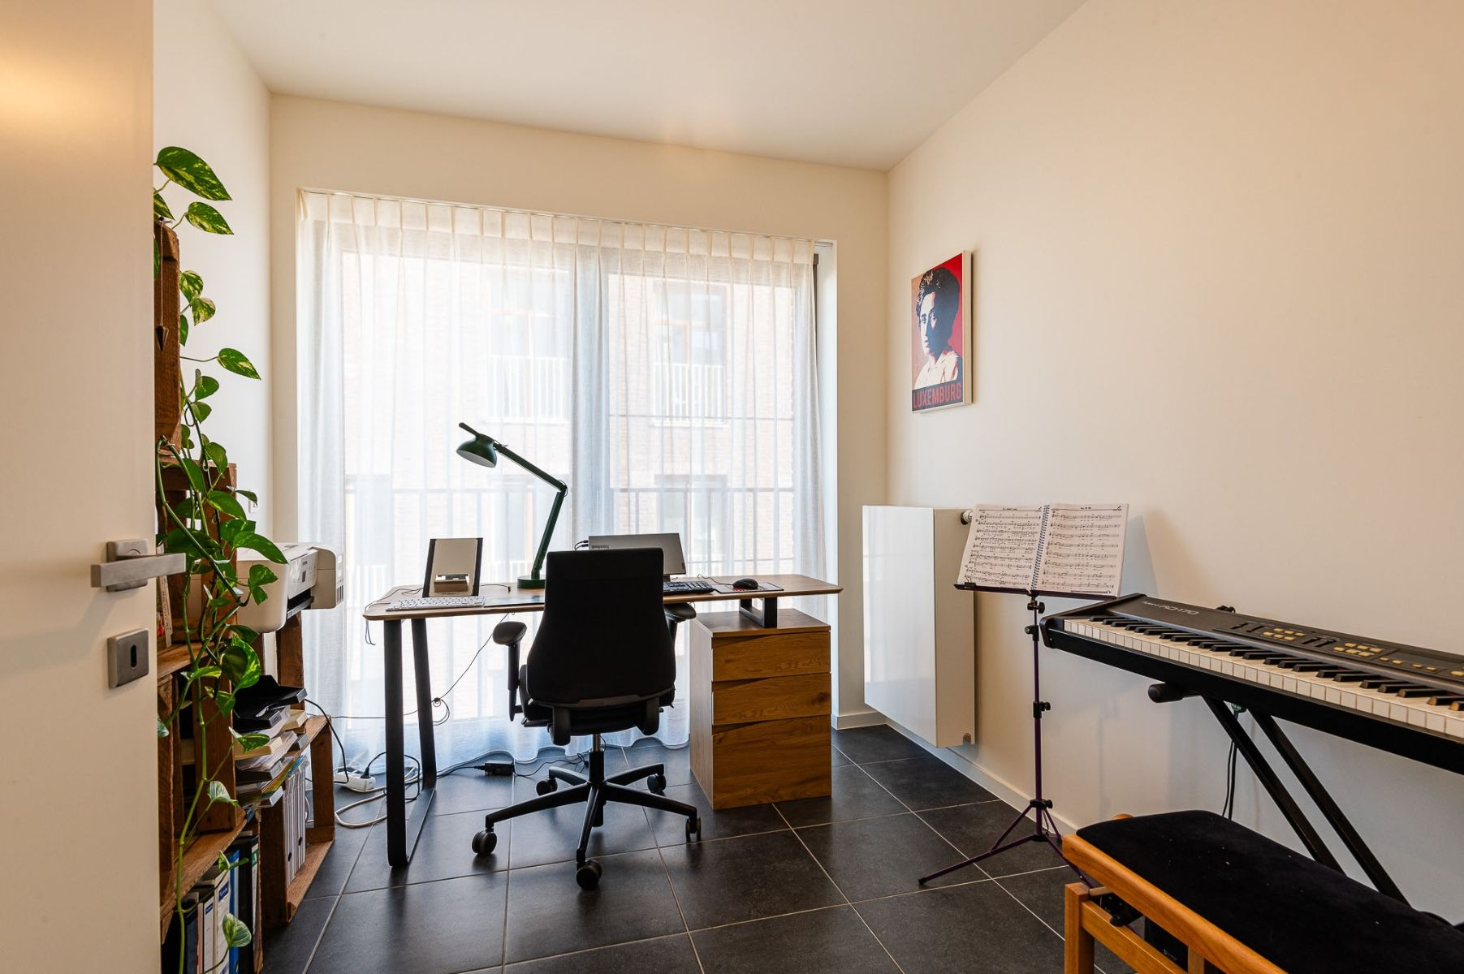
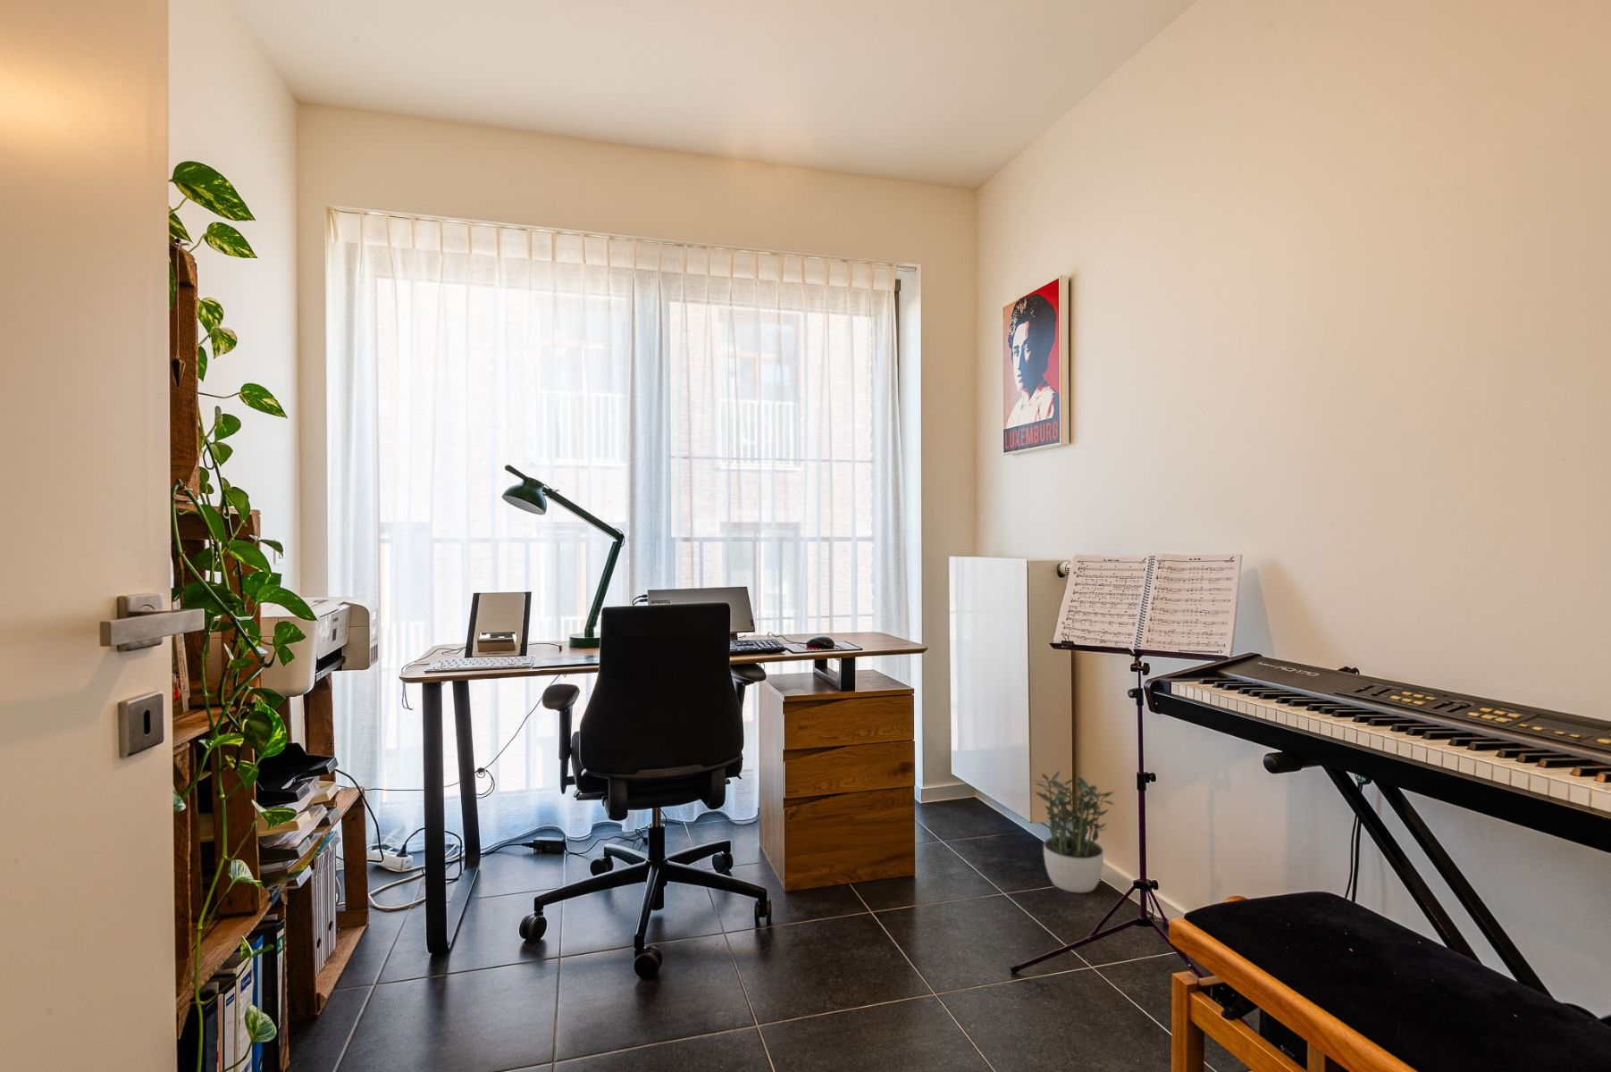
+ potted plant [1031,770,1115,894]
